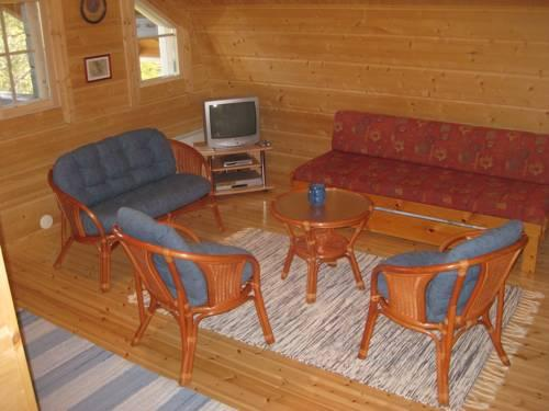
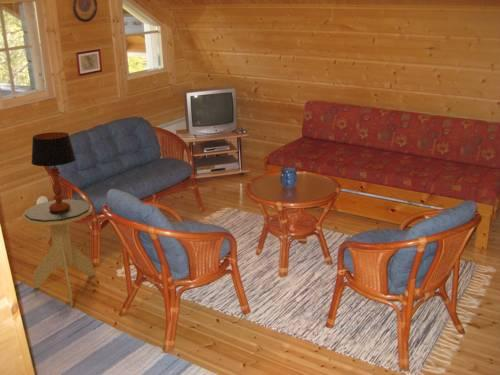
+ side table [22,198,96,307]
+ table lamp [30,131,77,212]
